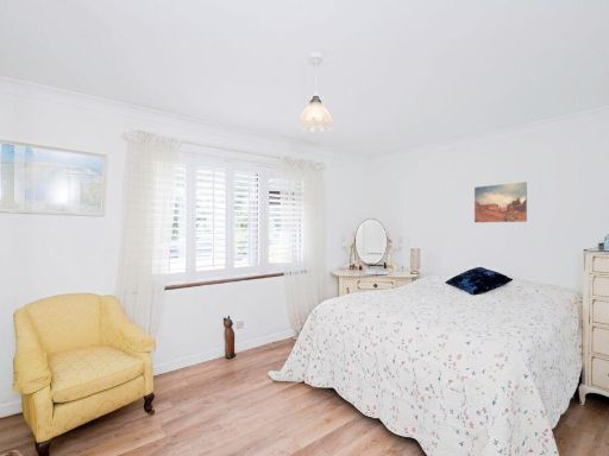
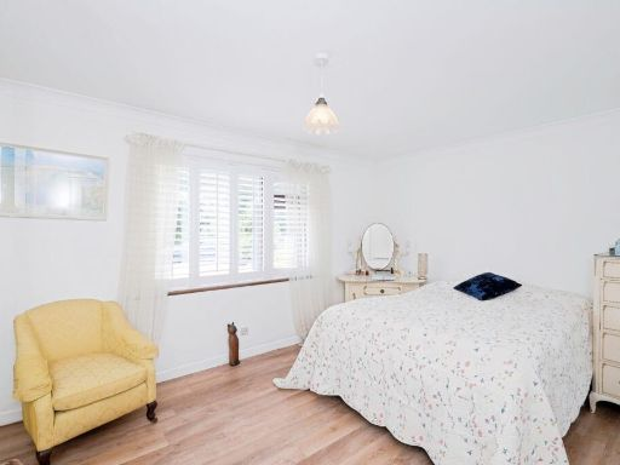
- wall art [473,180,528,223]
